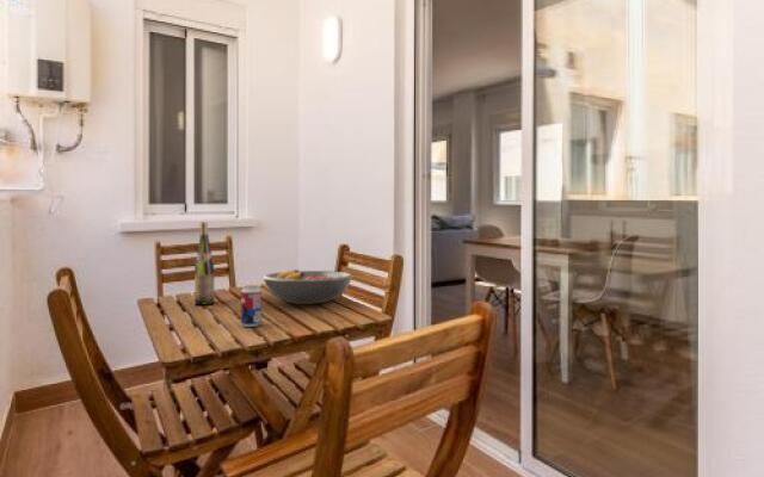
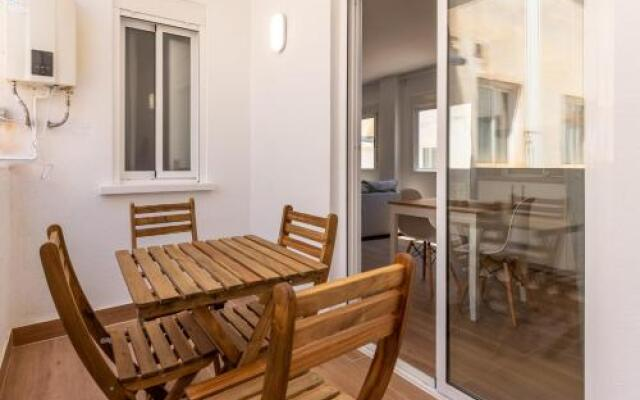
- wine bottle [193,221,215,305]
- fruit bowl [261,268,355,305]
- beverage can [240,284,263,328]
